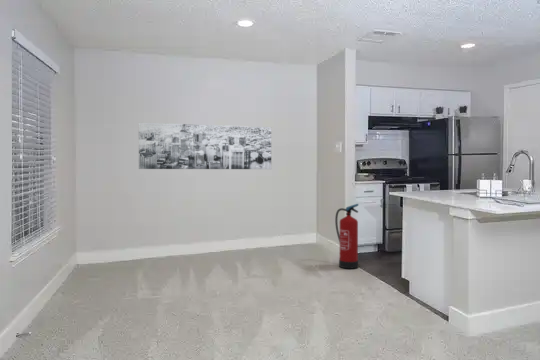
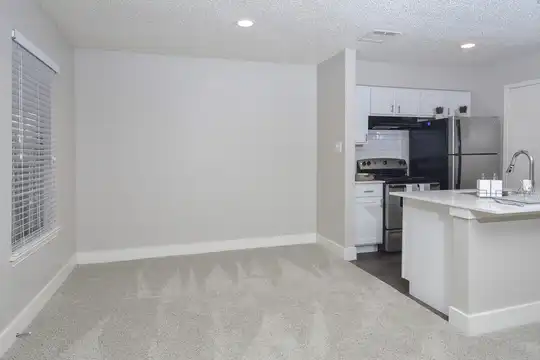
- wall art [138,121,272,170]
- fire extinguisher [334,203,360,269]
